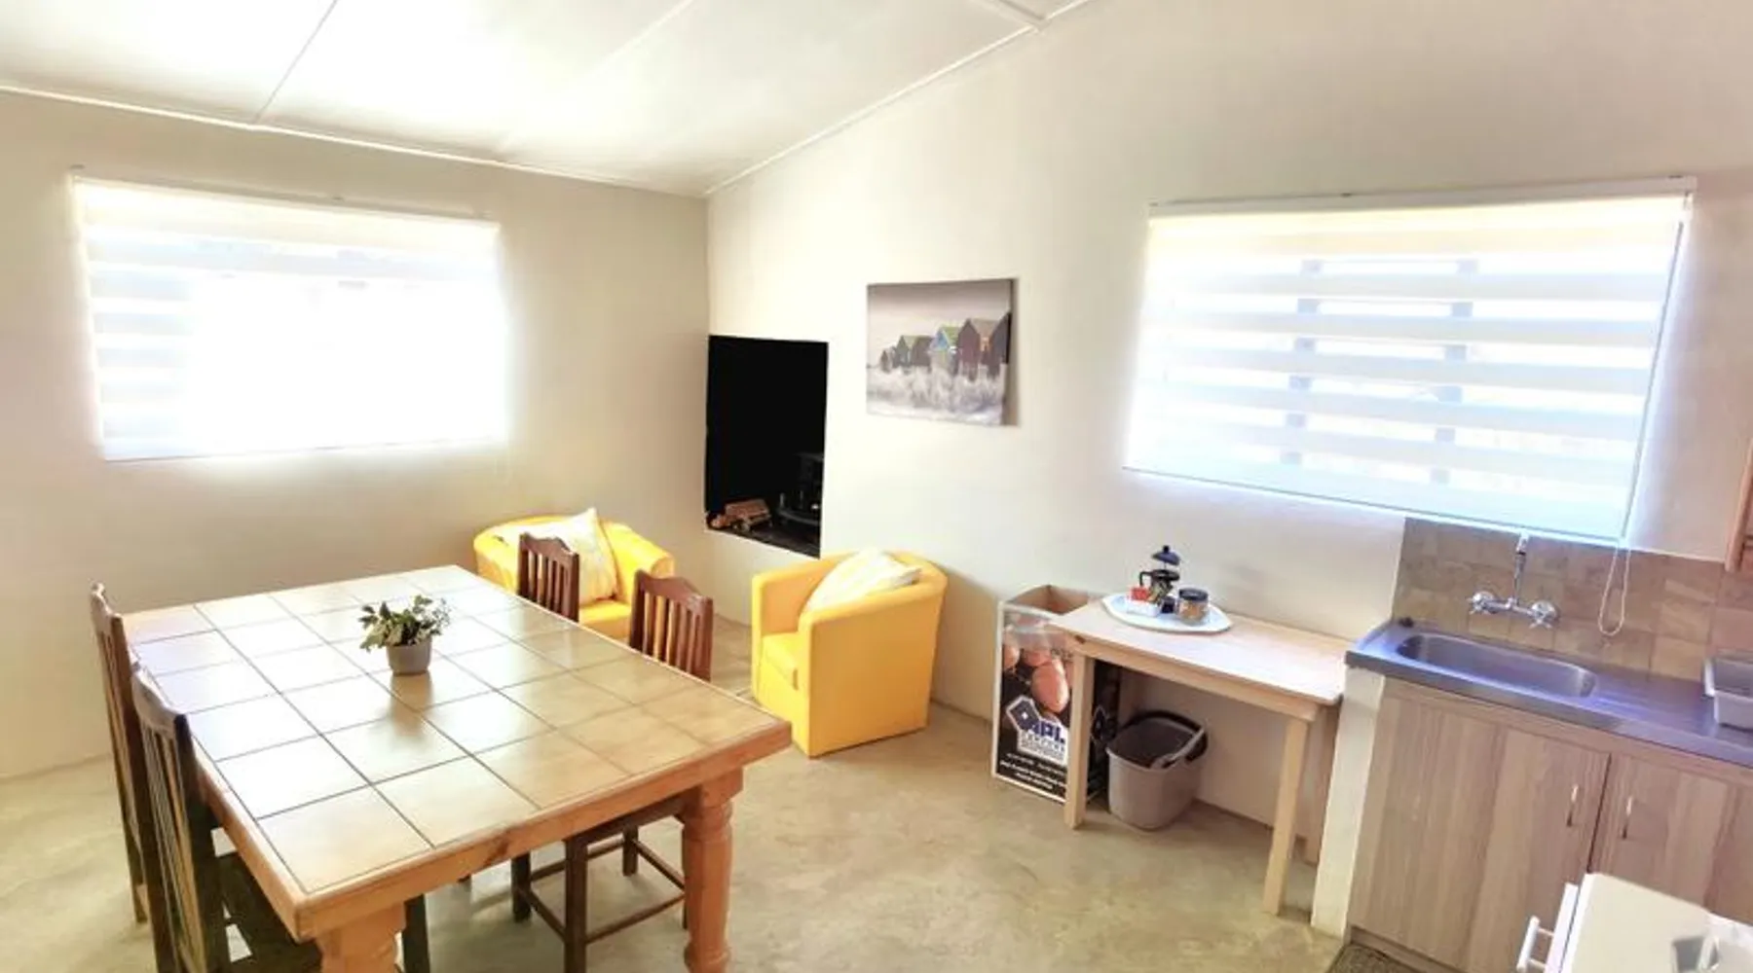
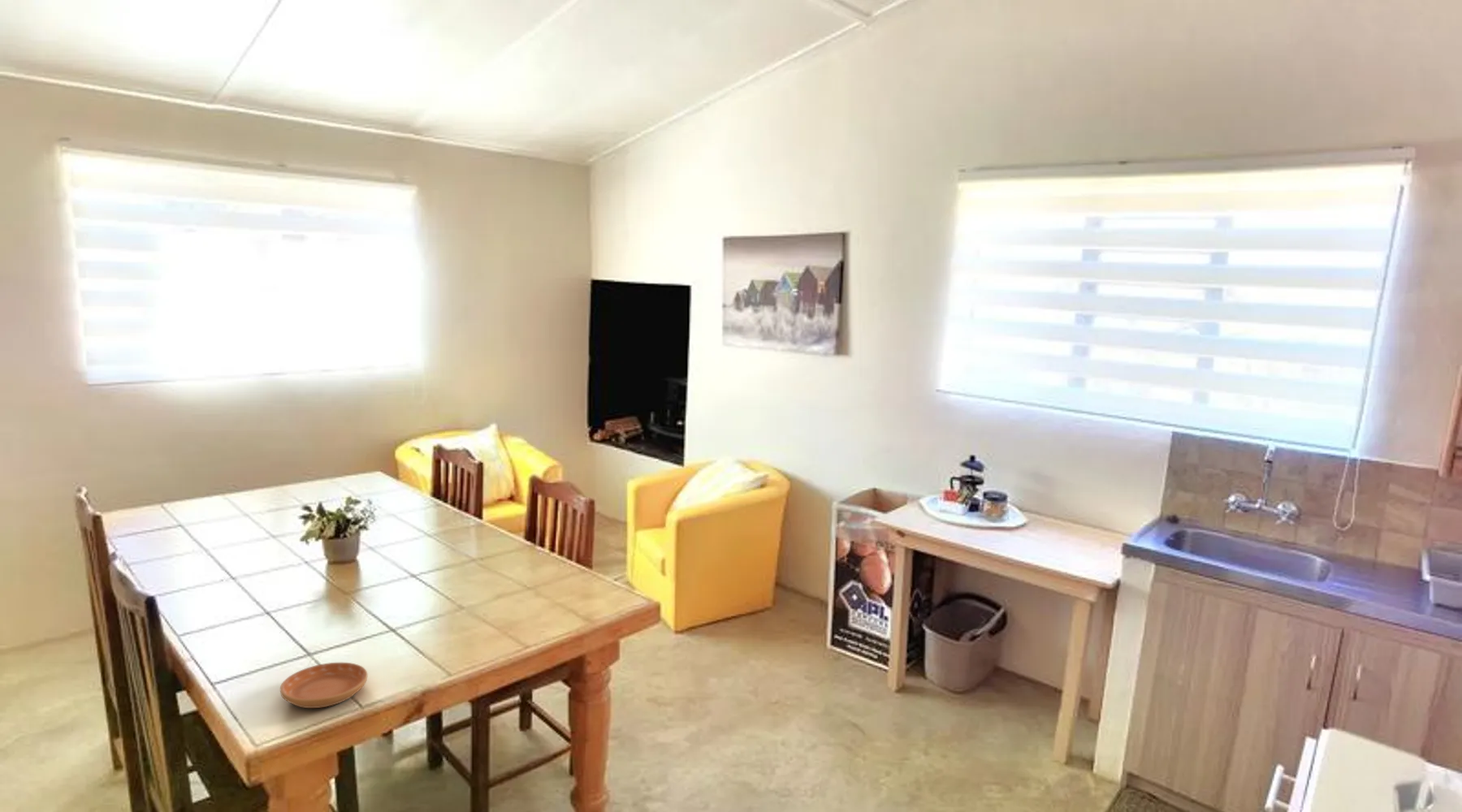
+ saucer [279,662,369,709]
